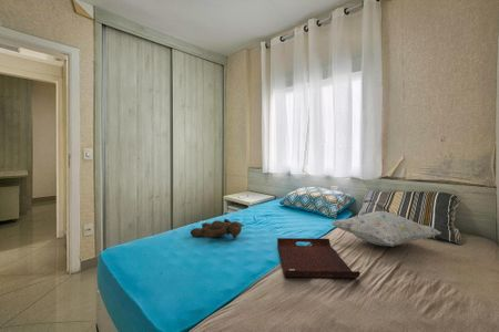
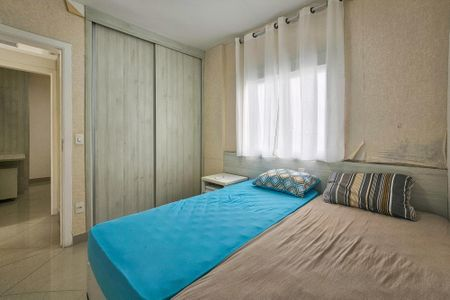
- serving tray [276,237,361,279]
- teddy bear [190,218,245,240]
- decorative pillow [330,210,442,248]
